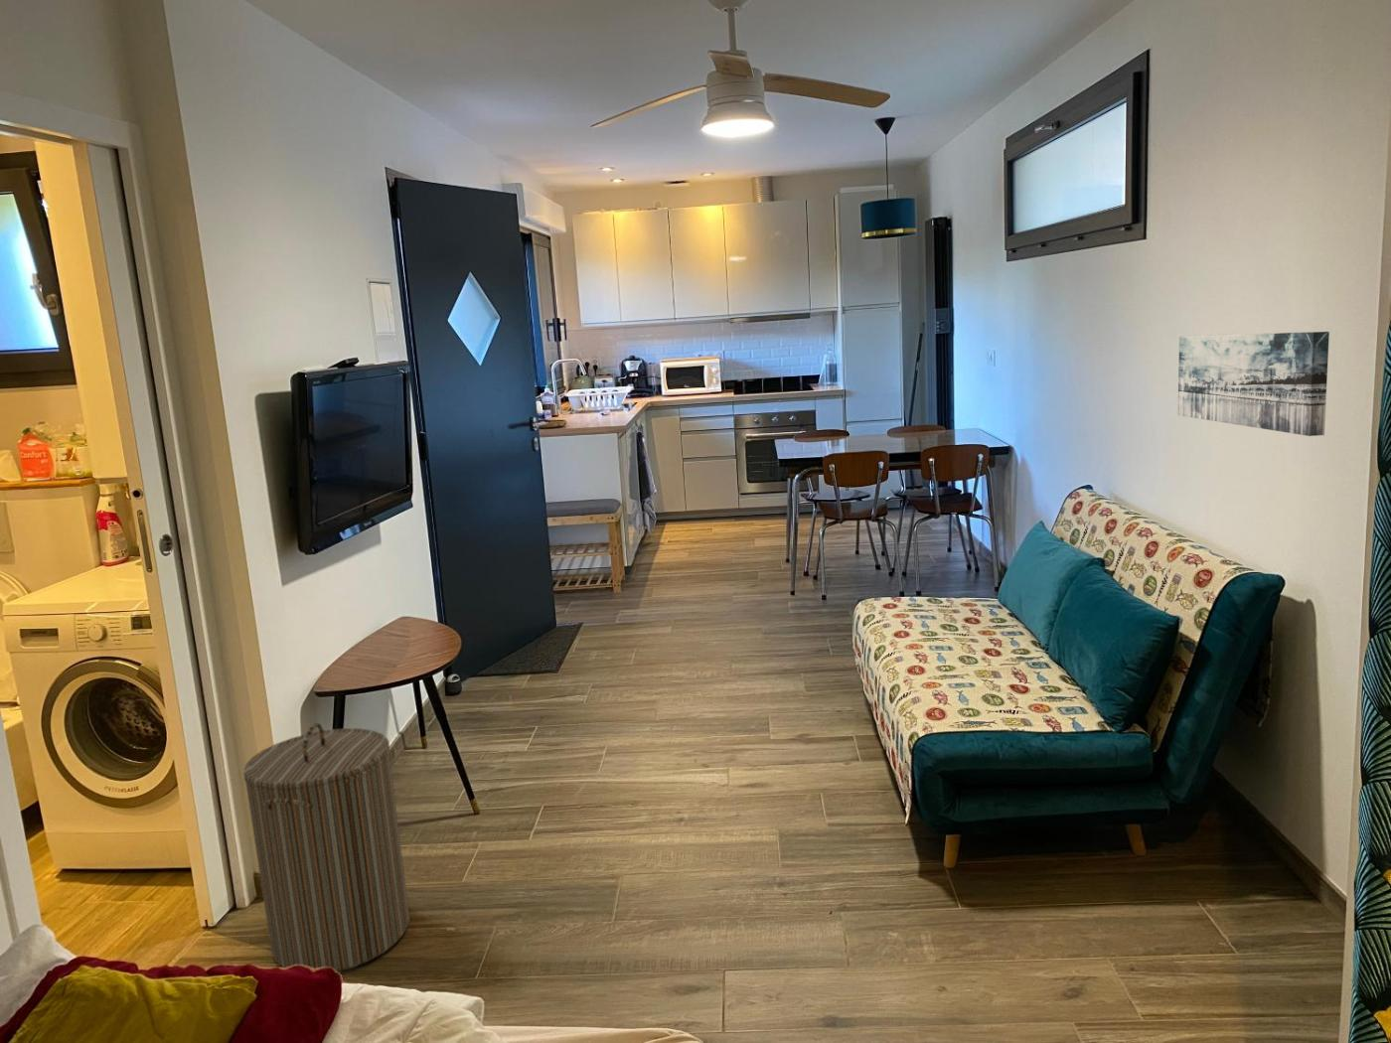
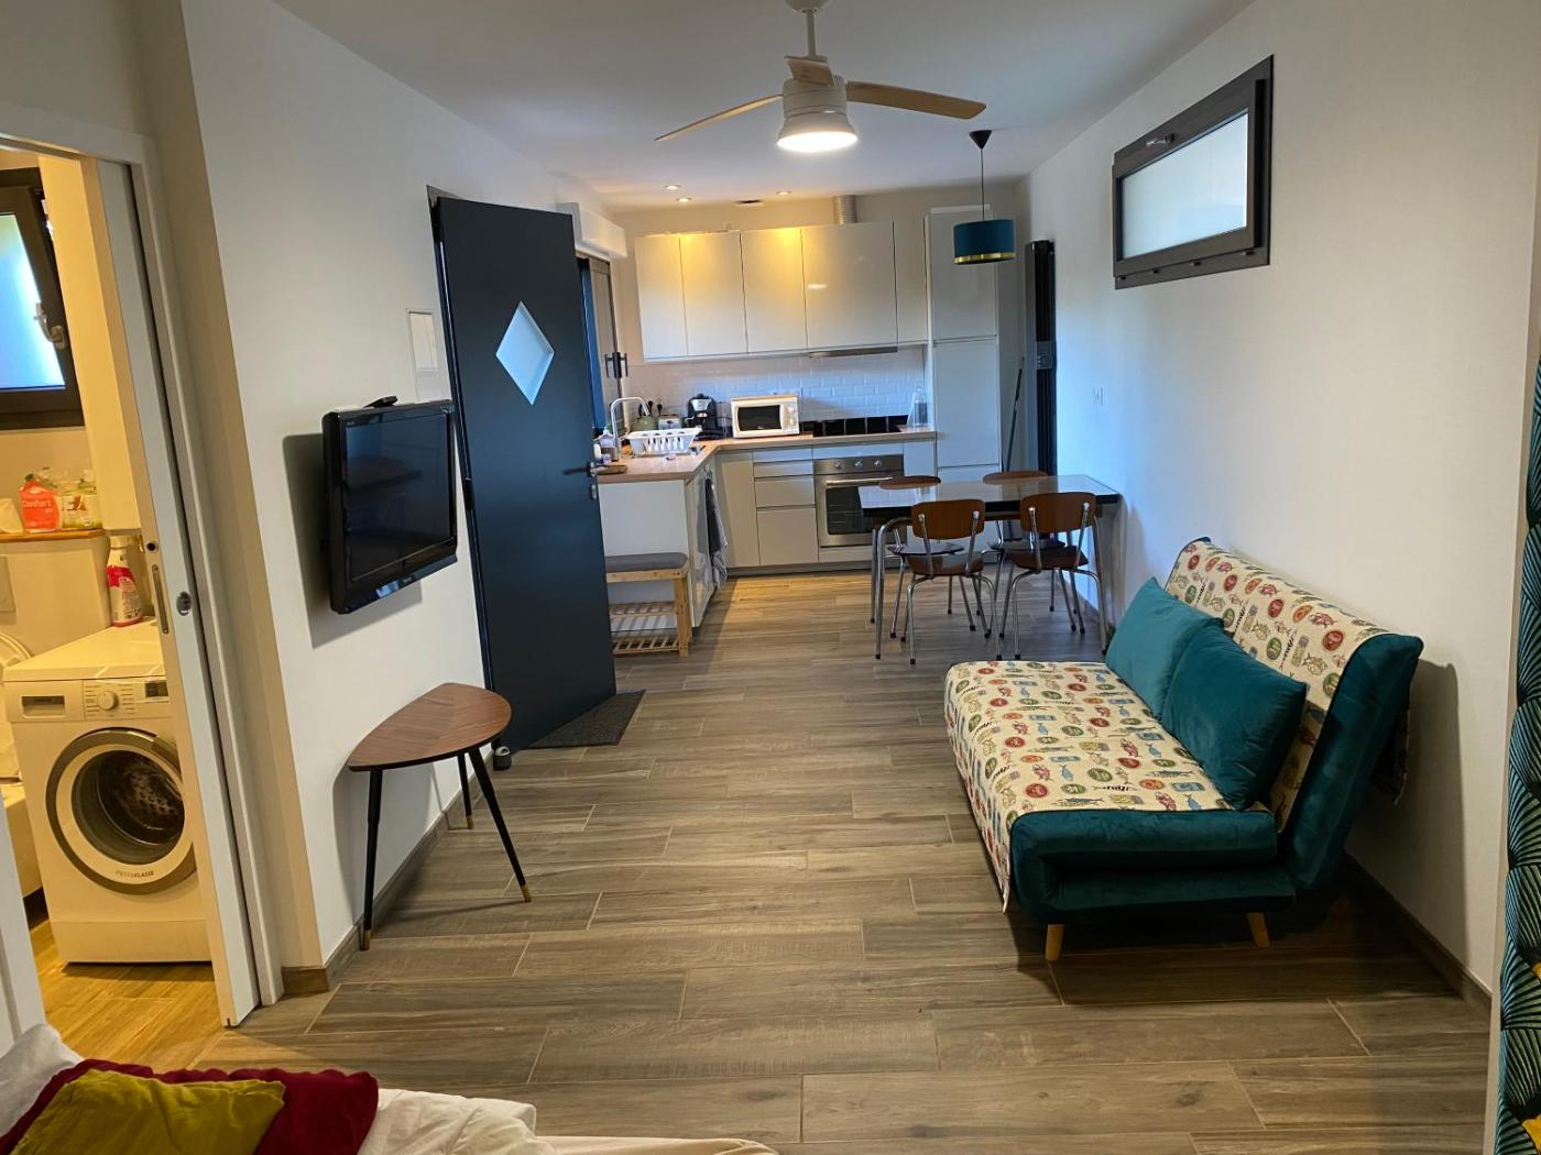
- laundry hamper [242,722,412,973]
- wall art [1176,331,1331,437]
